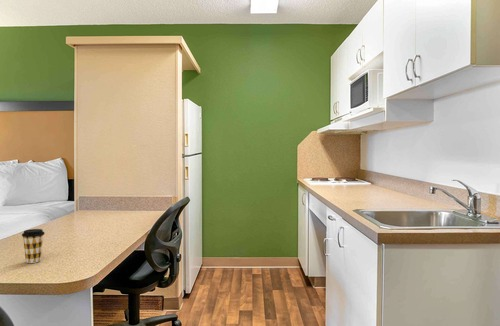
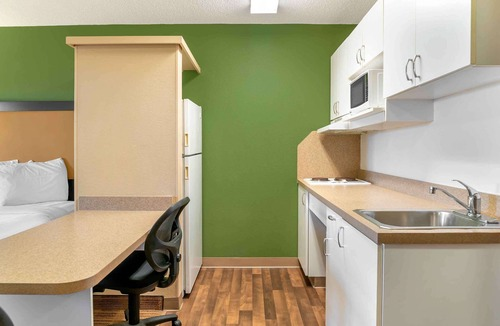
- coffee cup [21,228,45,264]
